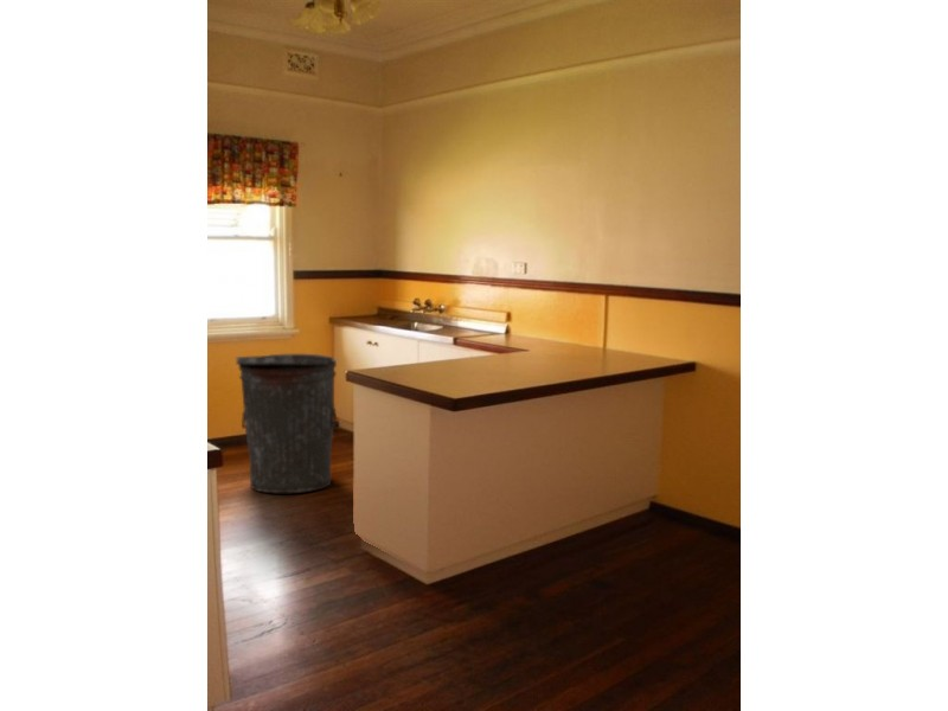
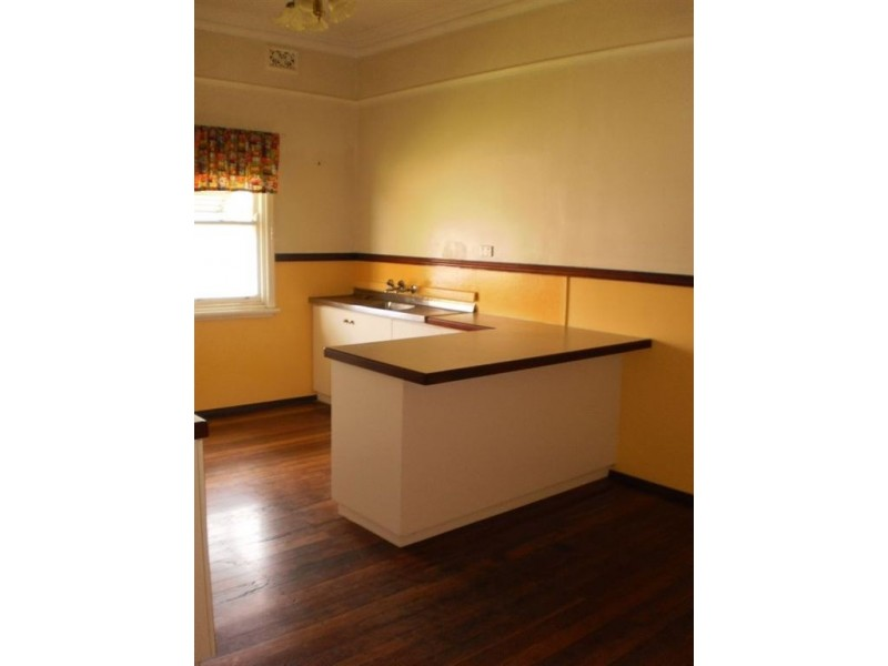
- trash can [235,353,338,494]
